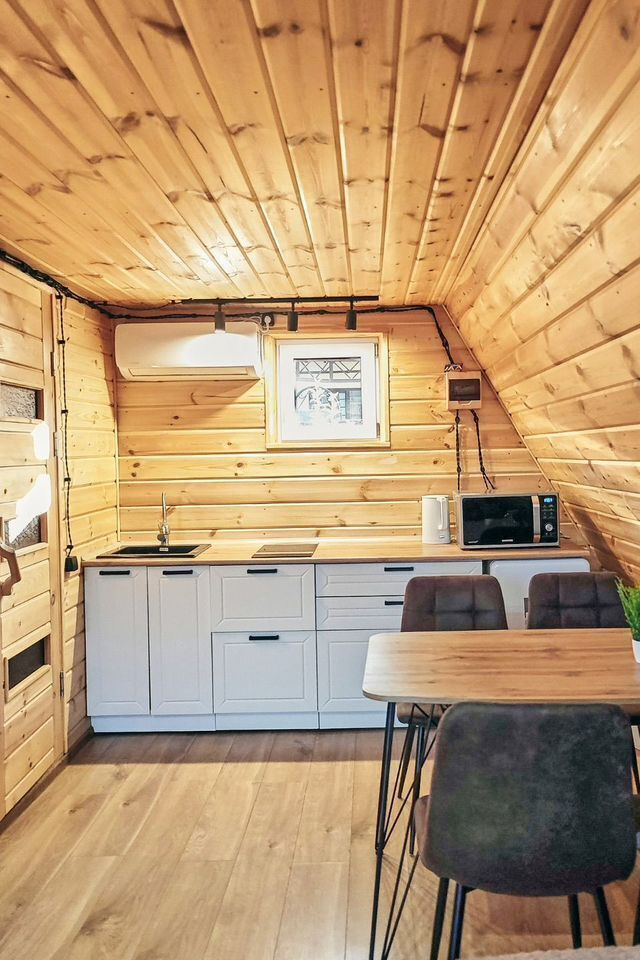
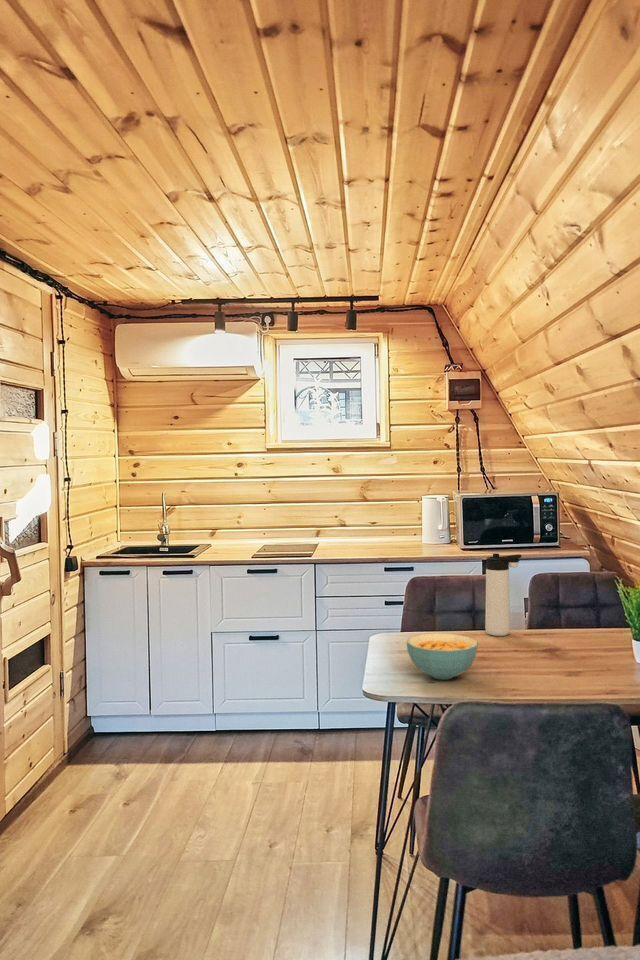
+ thermos bottle [484,553,522,637]
+ cereal bowl [405,632,479,681]
